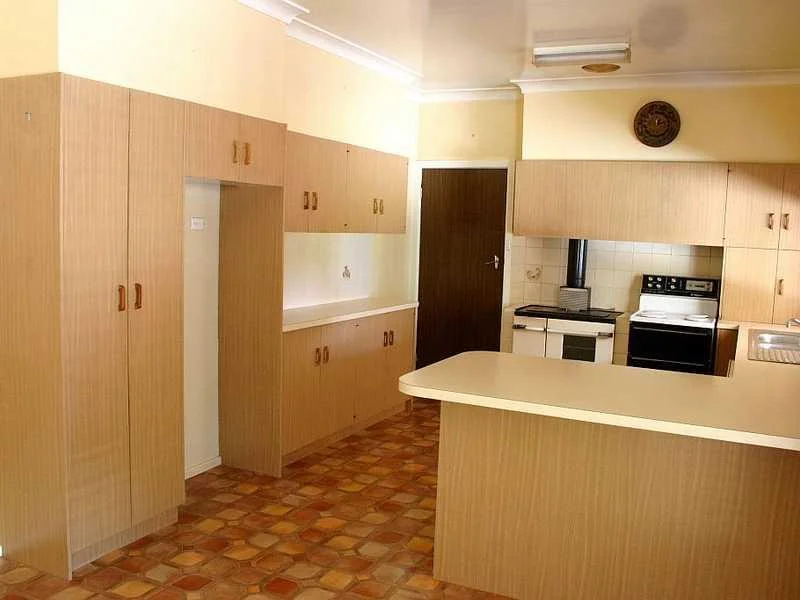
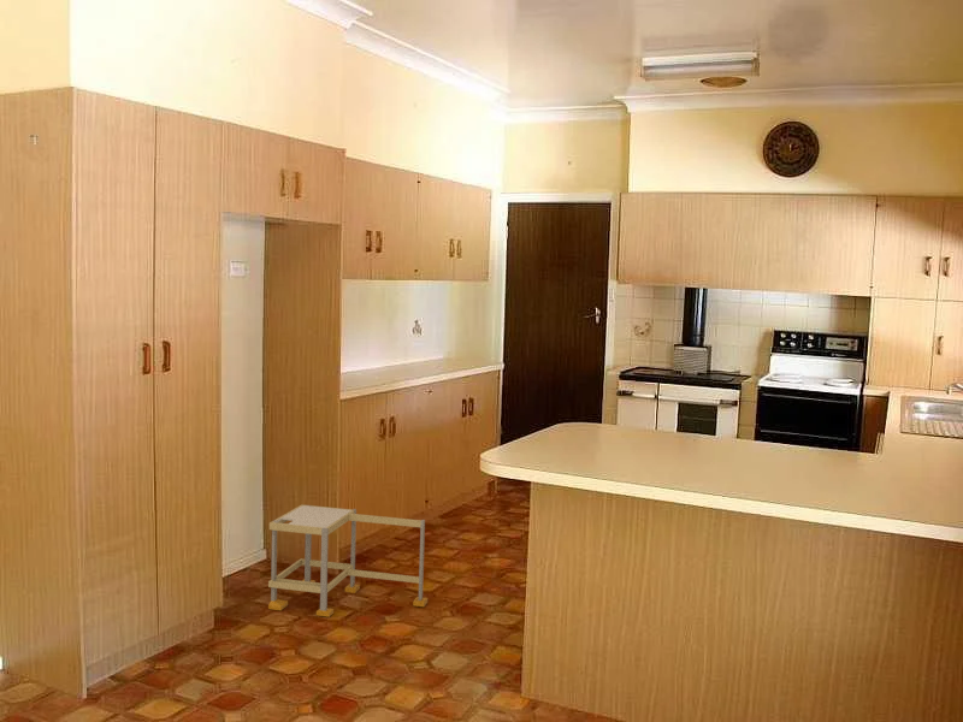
+ step stool [267,503,429,619]
